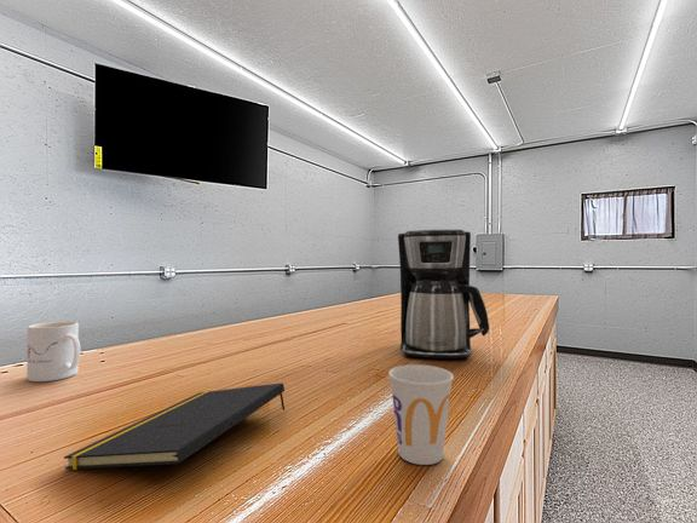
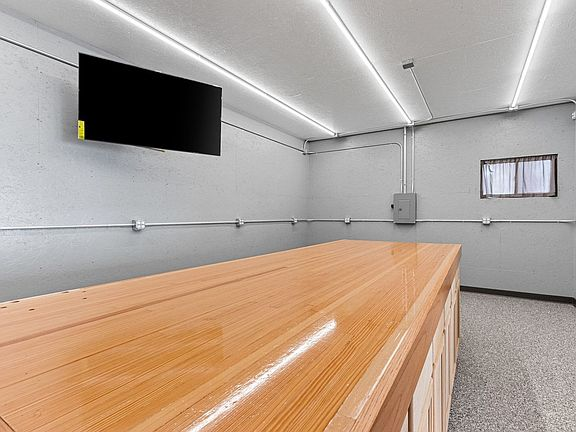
- mug [25,321,81,383]
- notepad [63,381,286,471]
- coffee maker [397,229,490,360]
- cup [387,363,455,466]
